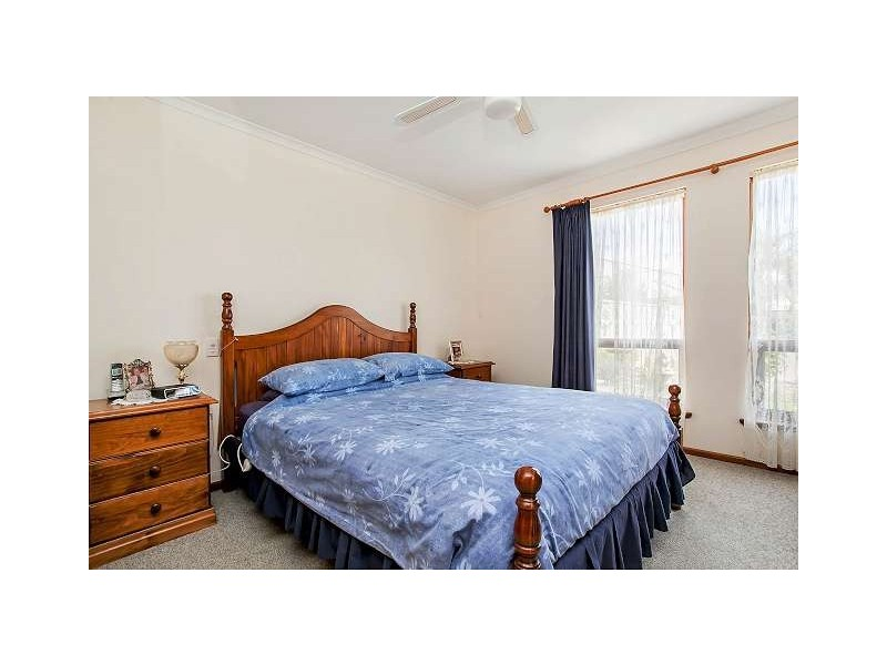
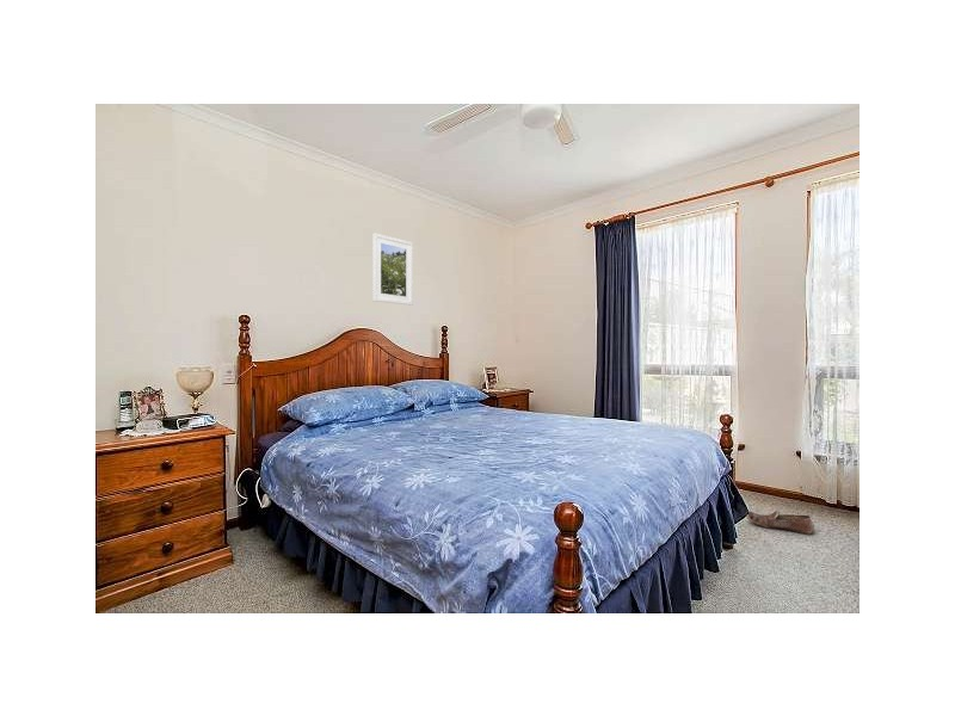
+ shoe [746,510,815,536]
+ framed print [371,233,414,307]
